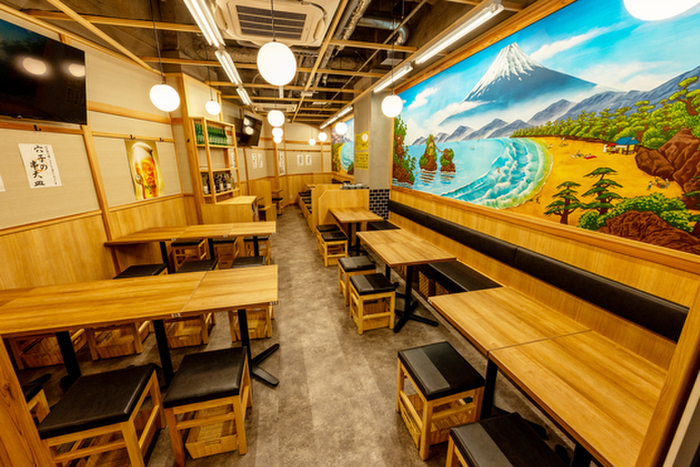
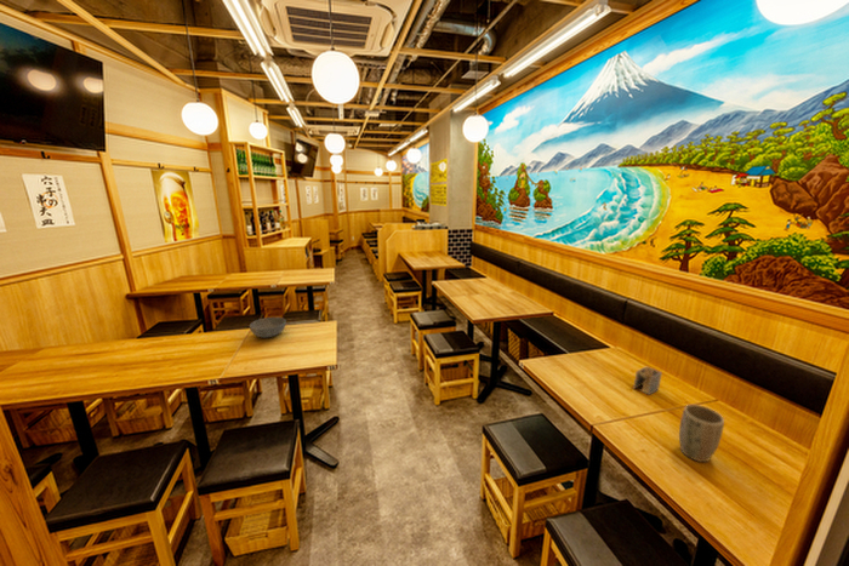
+ bowl [249,316,287,339]
+ napkin holder [632,365,663,396]
+ plant pot [678,404,725,463]
